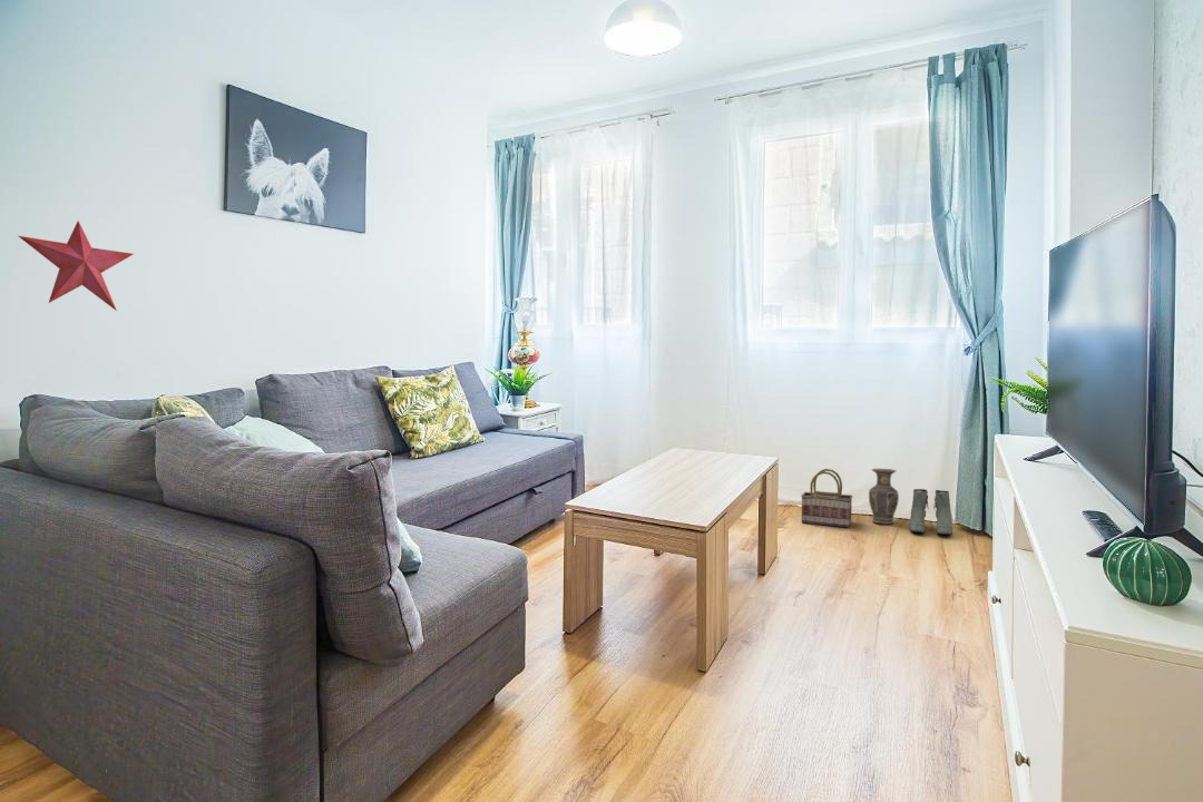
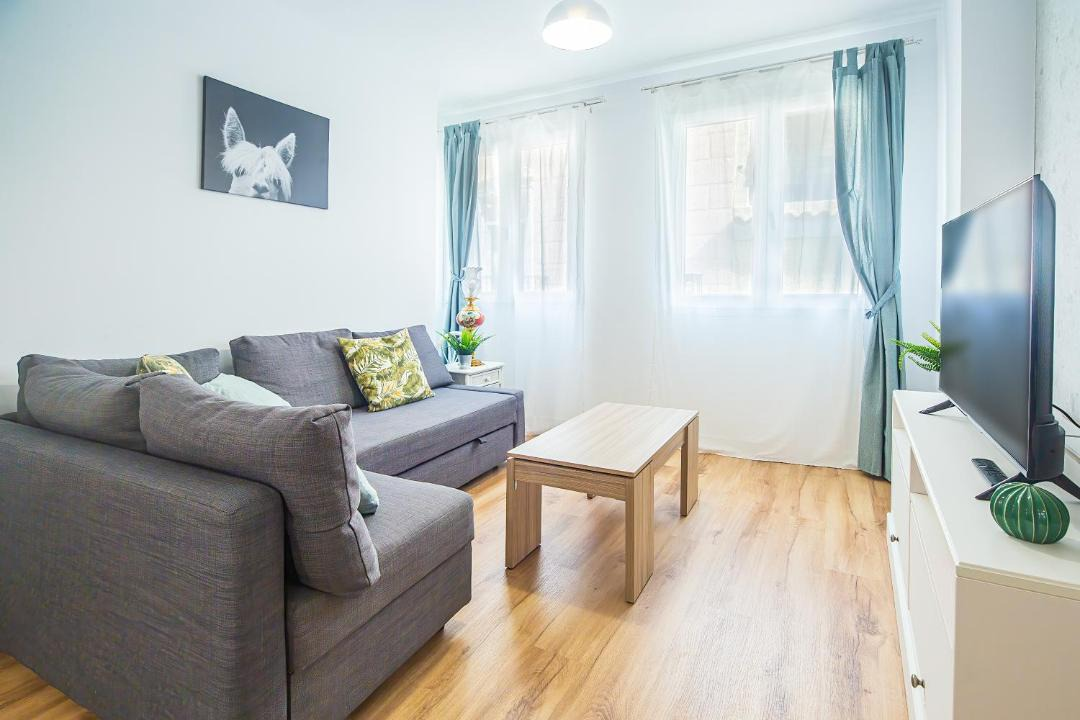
- vase [868,468,900,526]
- basket [800,468,853,528]
- boots [909,488,953,536]
- decorative star [17,219,135,312]
